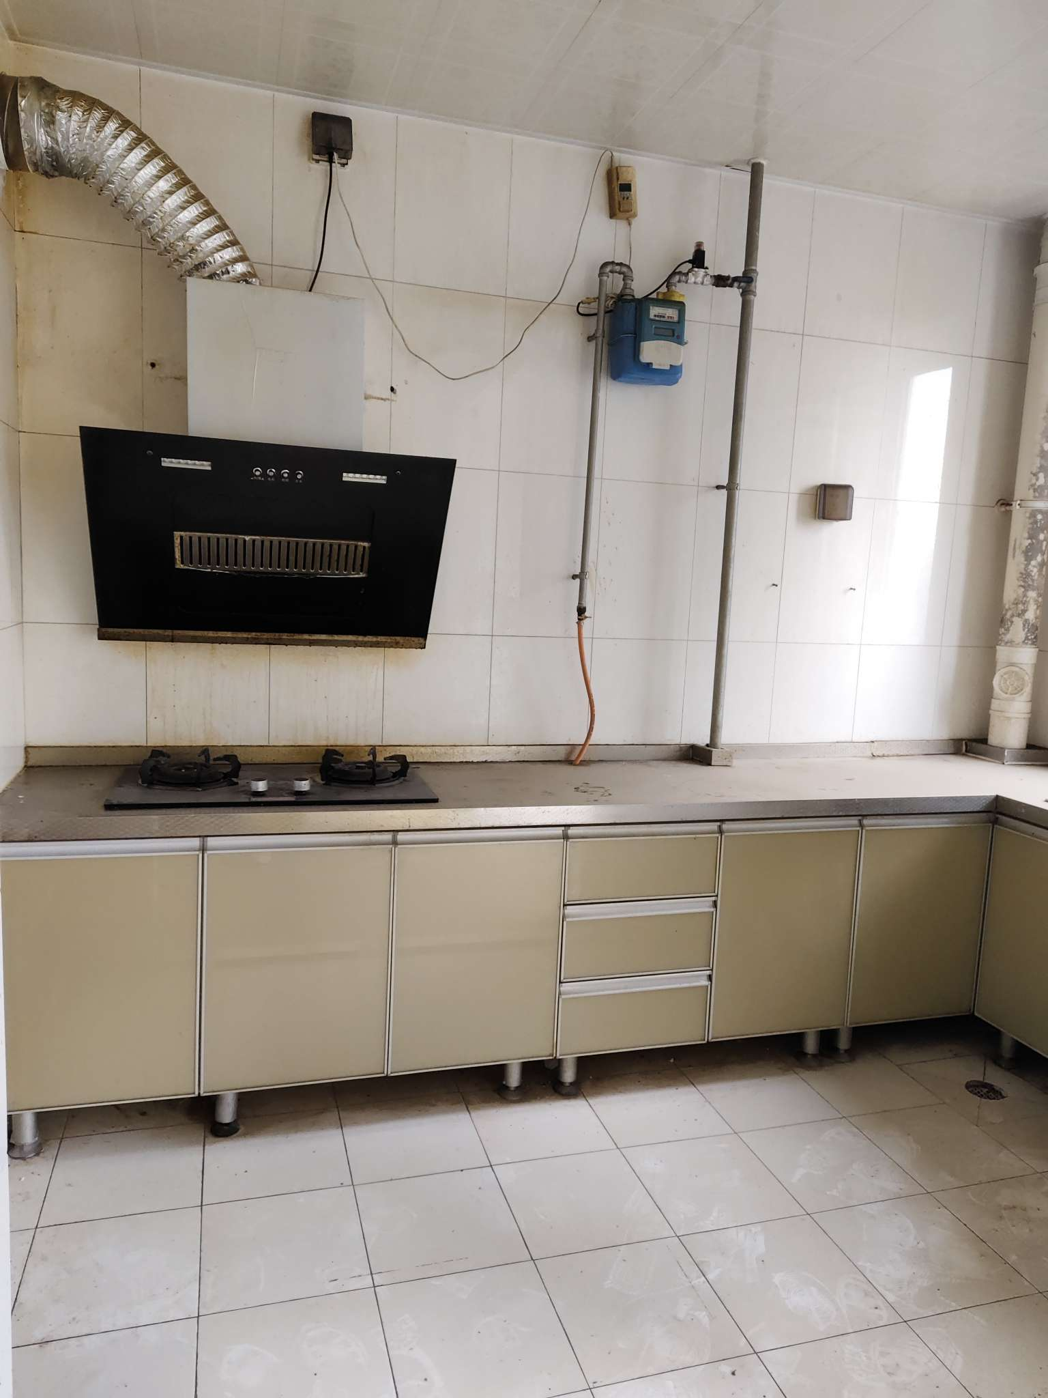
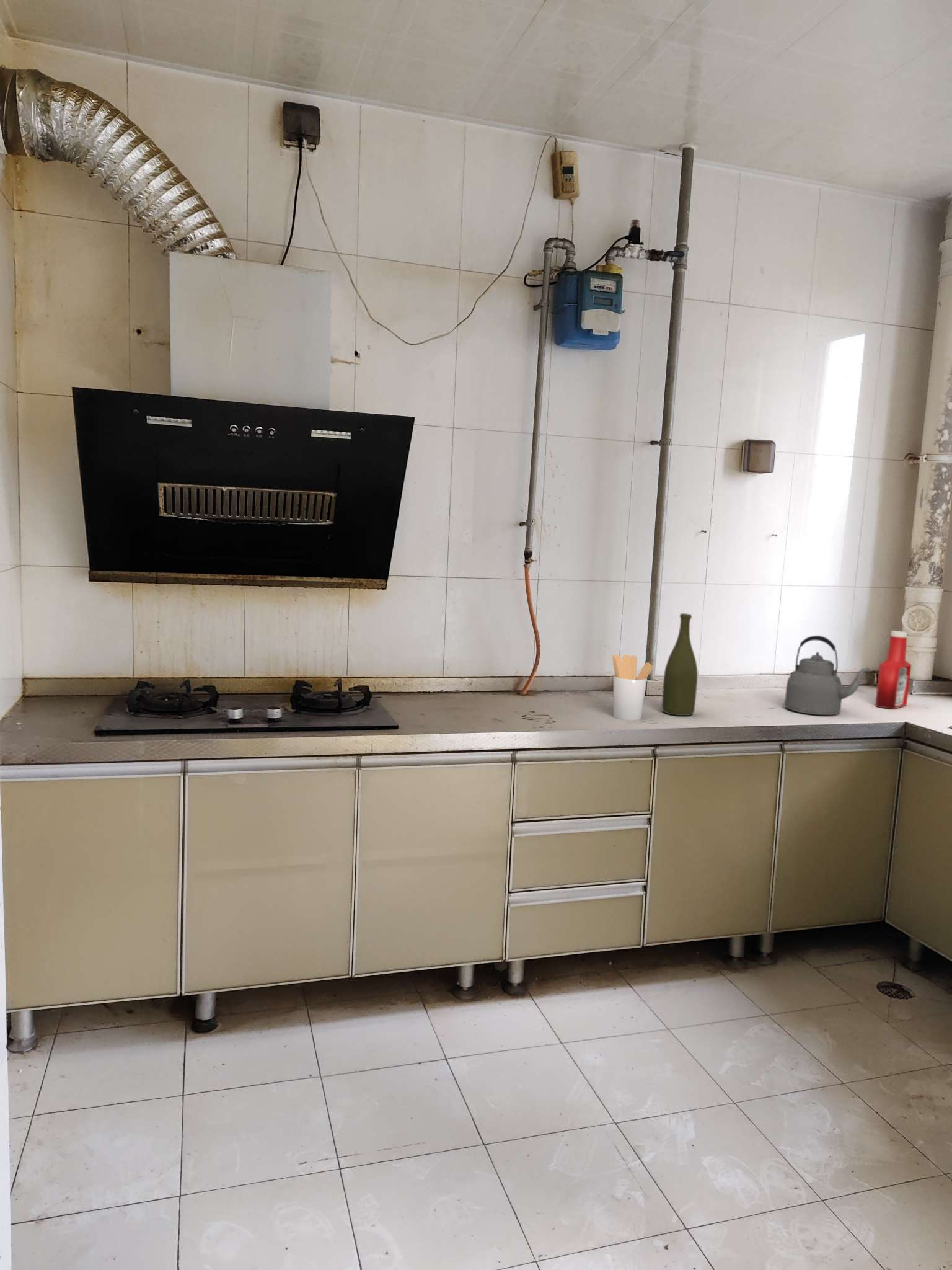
+ soap bottle [875,630,912,709]
+ bottle [661,613,699,716]
+ utensil holder [612,654,654,721]
+ kettle [783,635,872,716]
